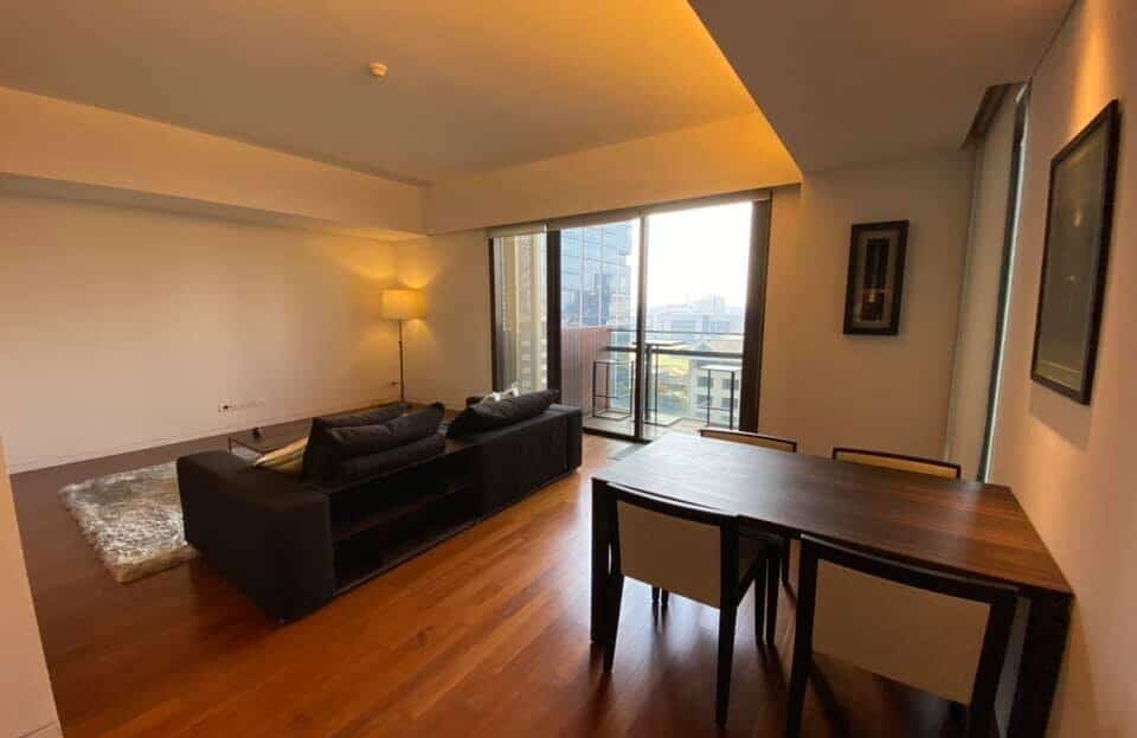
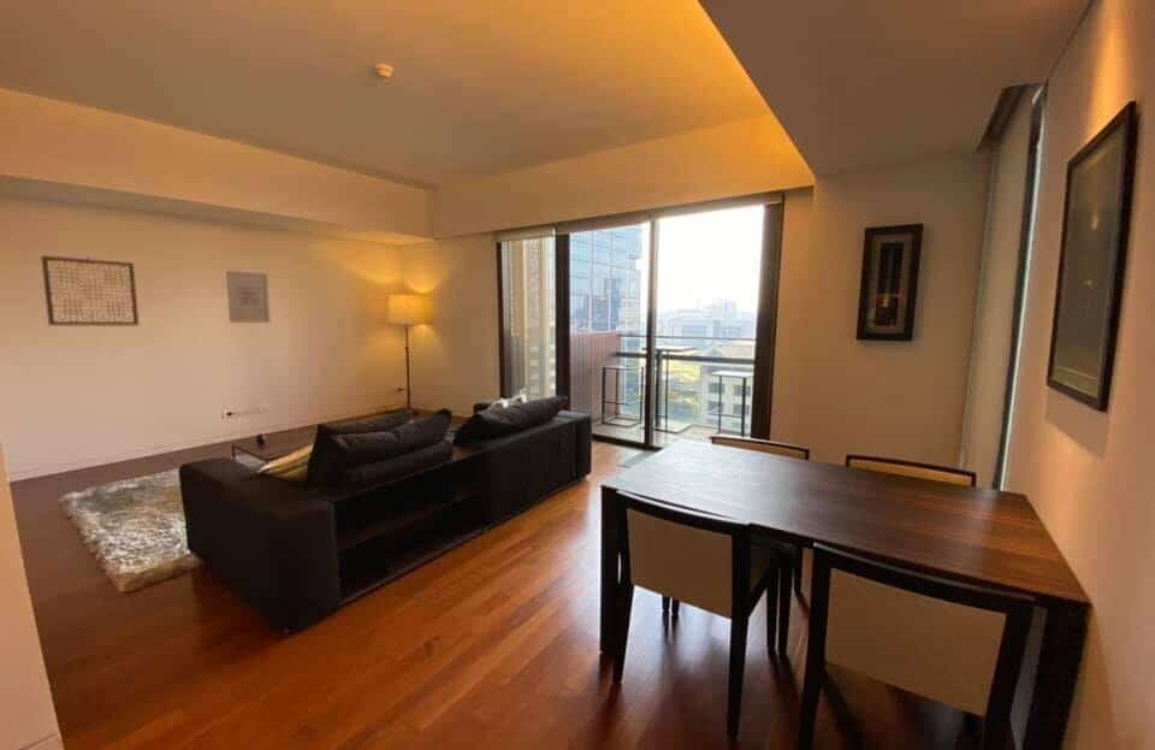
+ wall art [225,270,272,324]
+ wall art [40,254,140,326]
